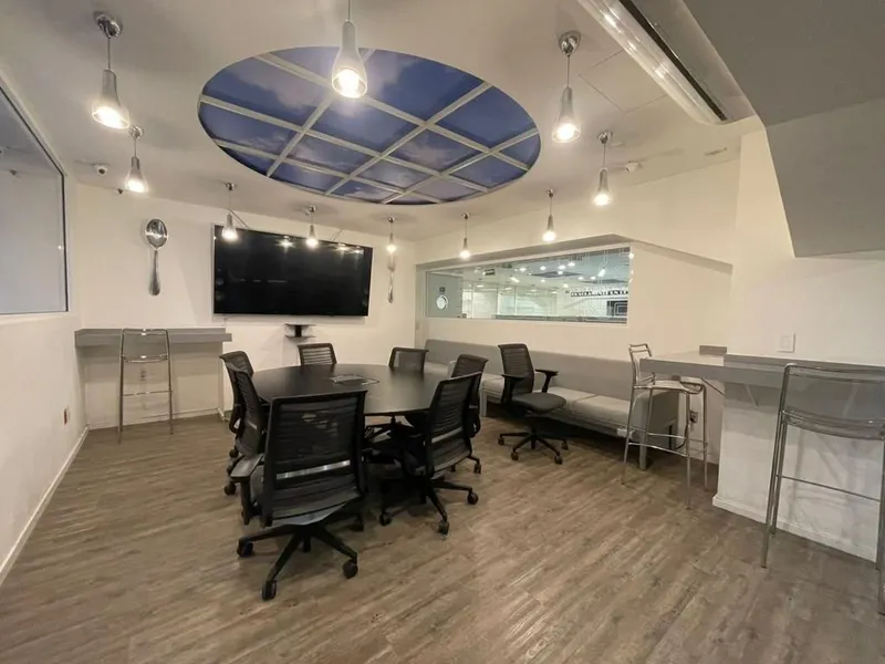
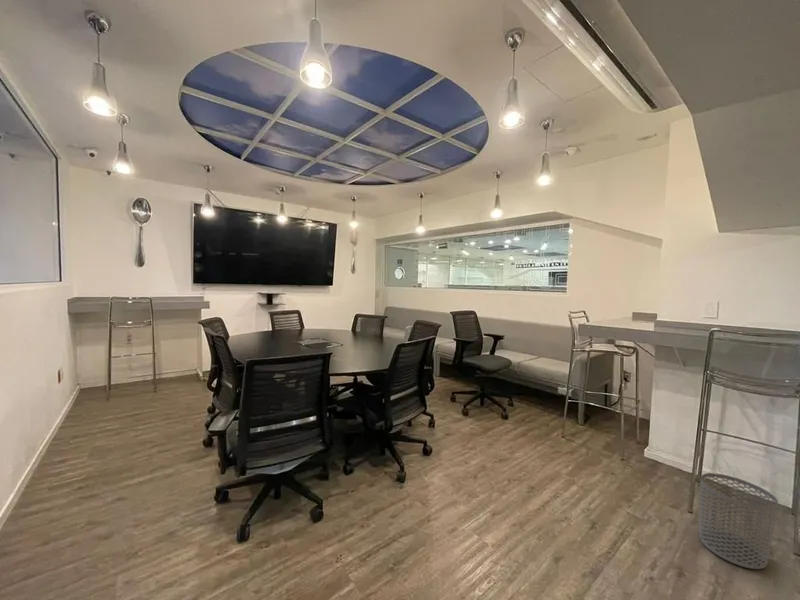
+ waste bin [698,472,779,570]
